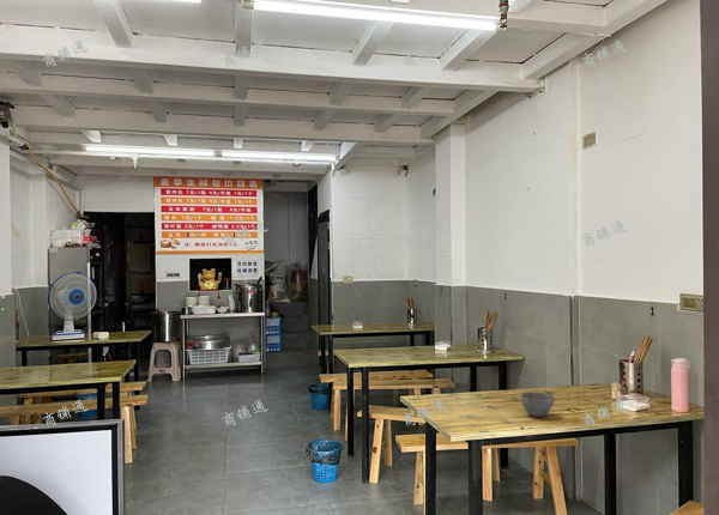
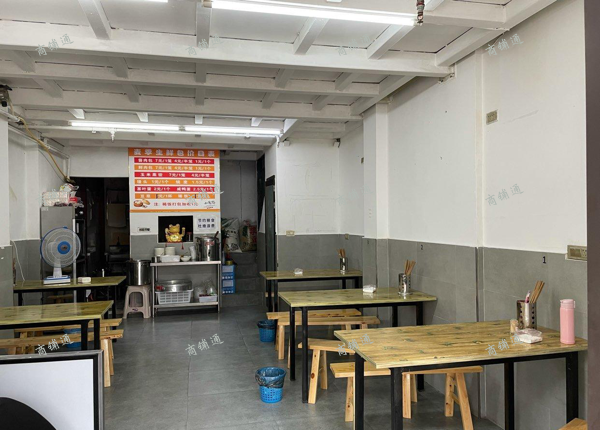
- bowl [519,390,556,418]
